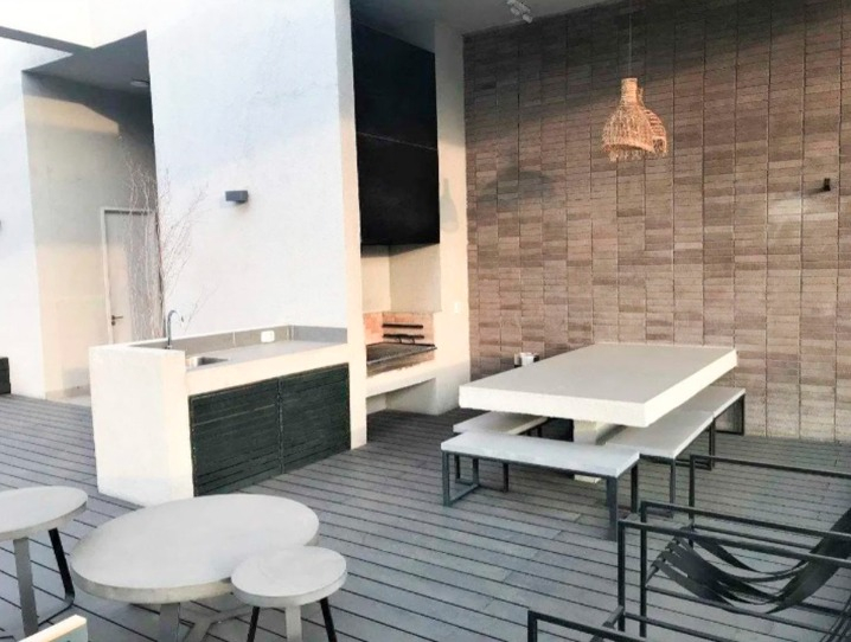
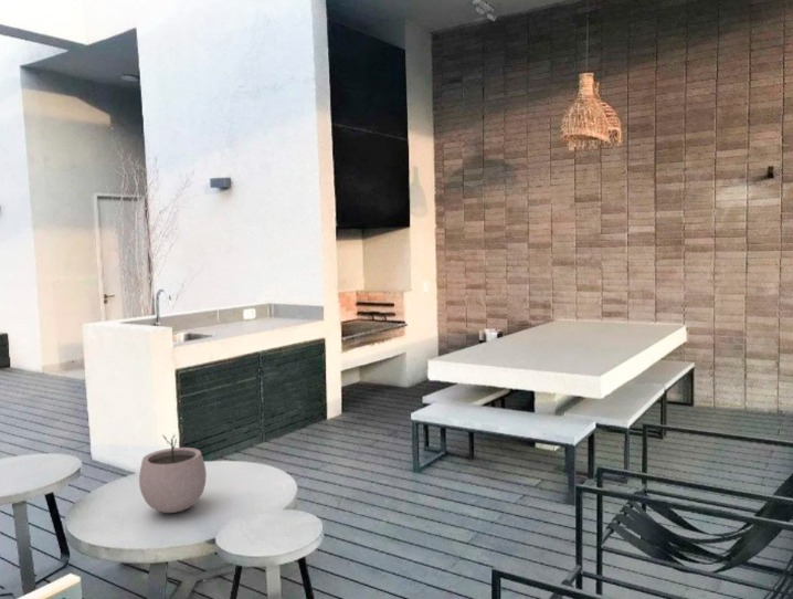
+ plant pot [138,432,208,514]
